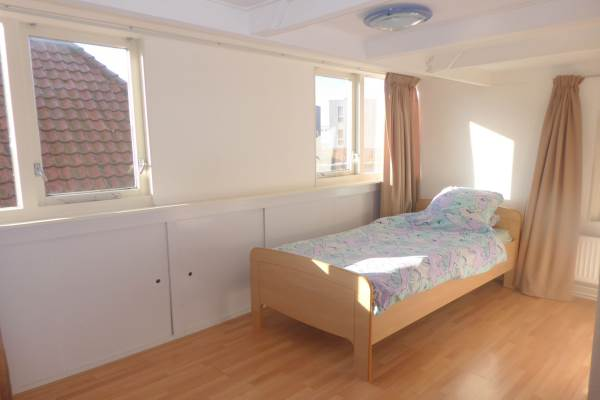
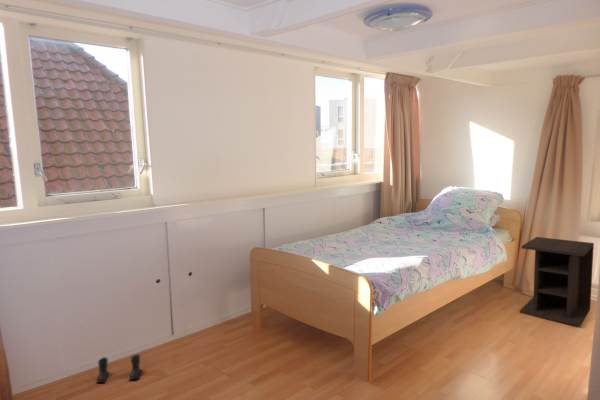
+ boots [95,354,143,384]
+ nightstand [518,236,595,328]
